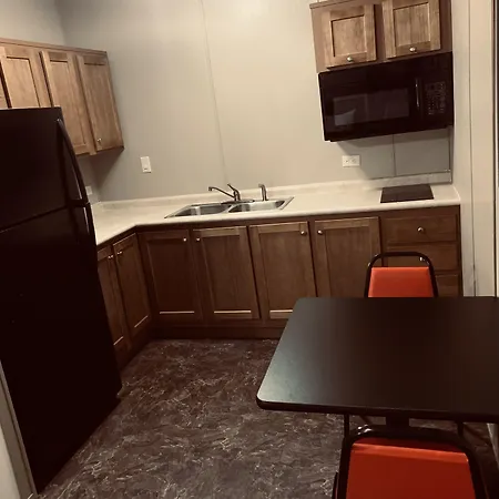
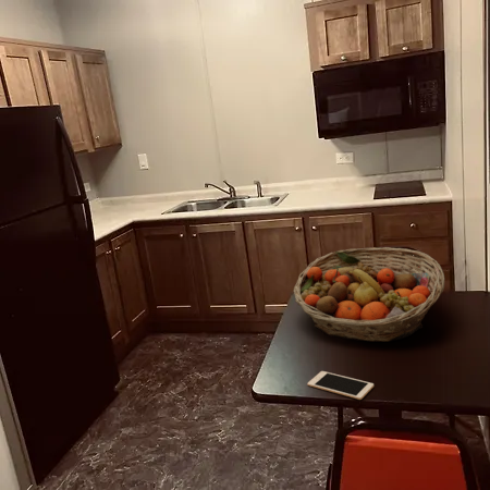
+ fruit basket [293,246,445,343]
+ cell phone [306,370,375,401]
